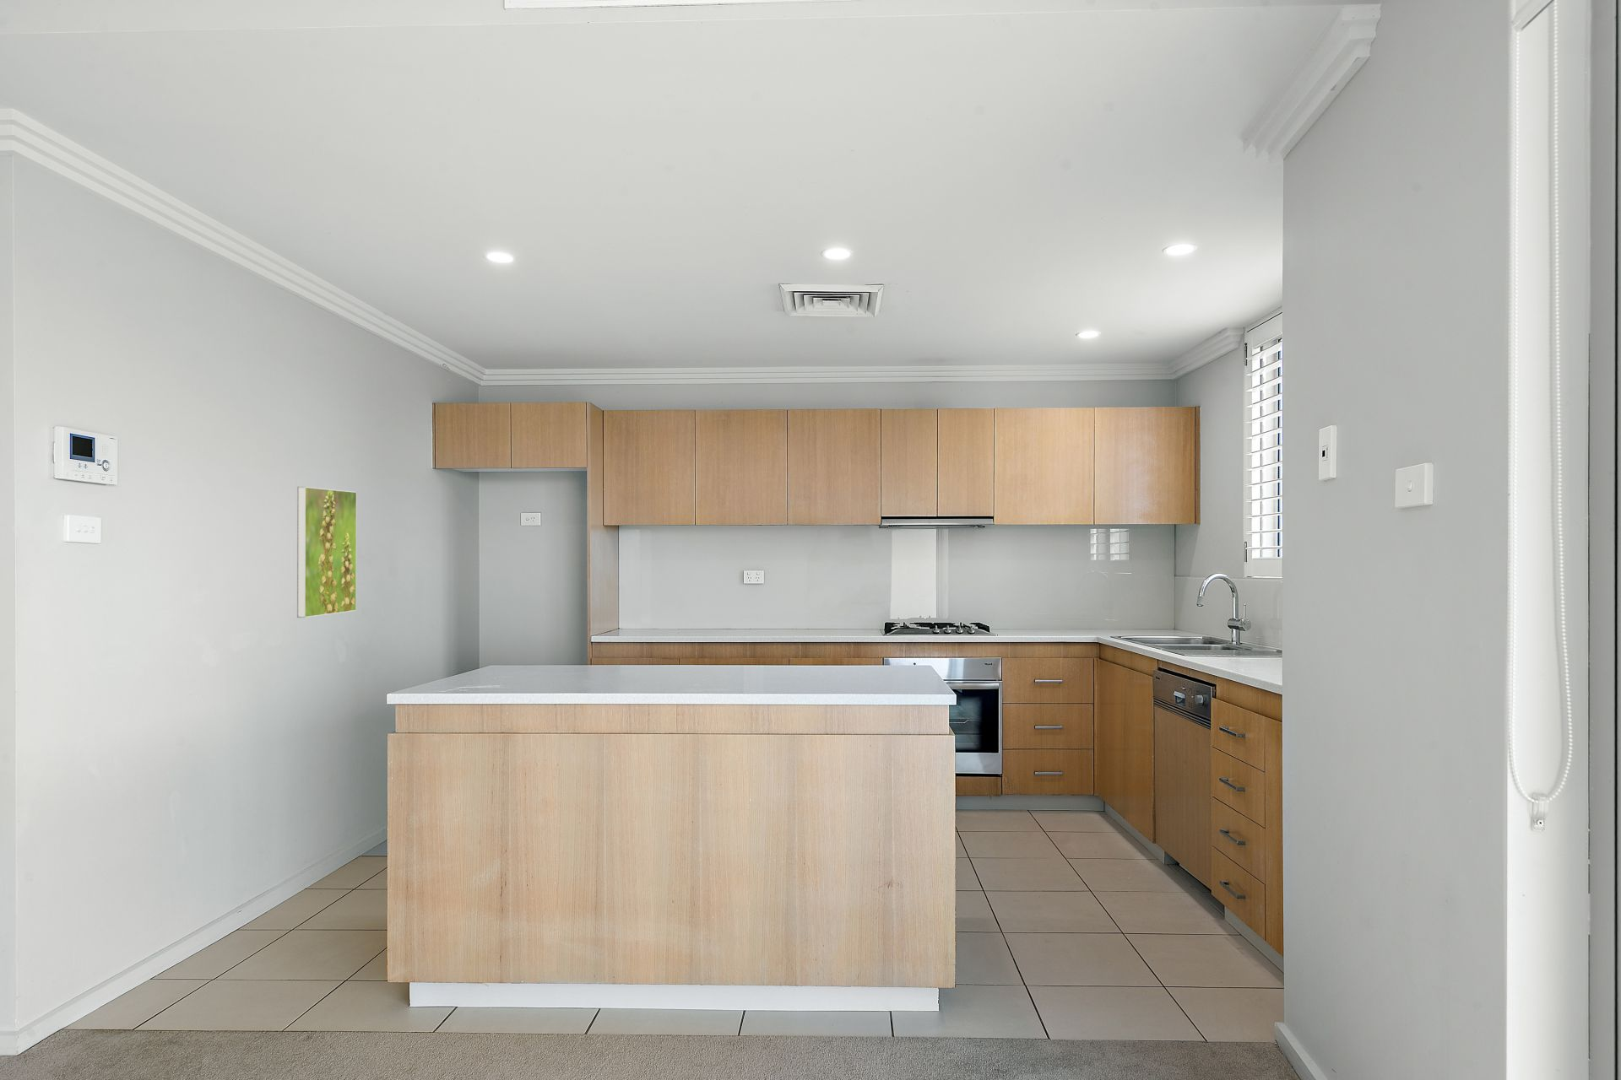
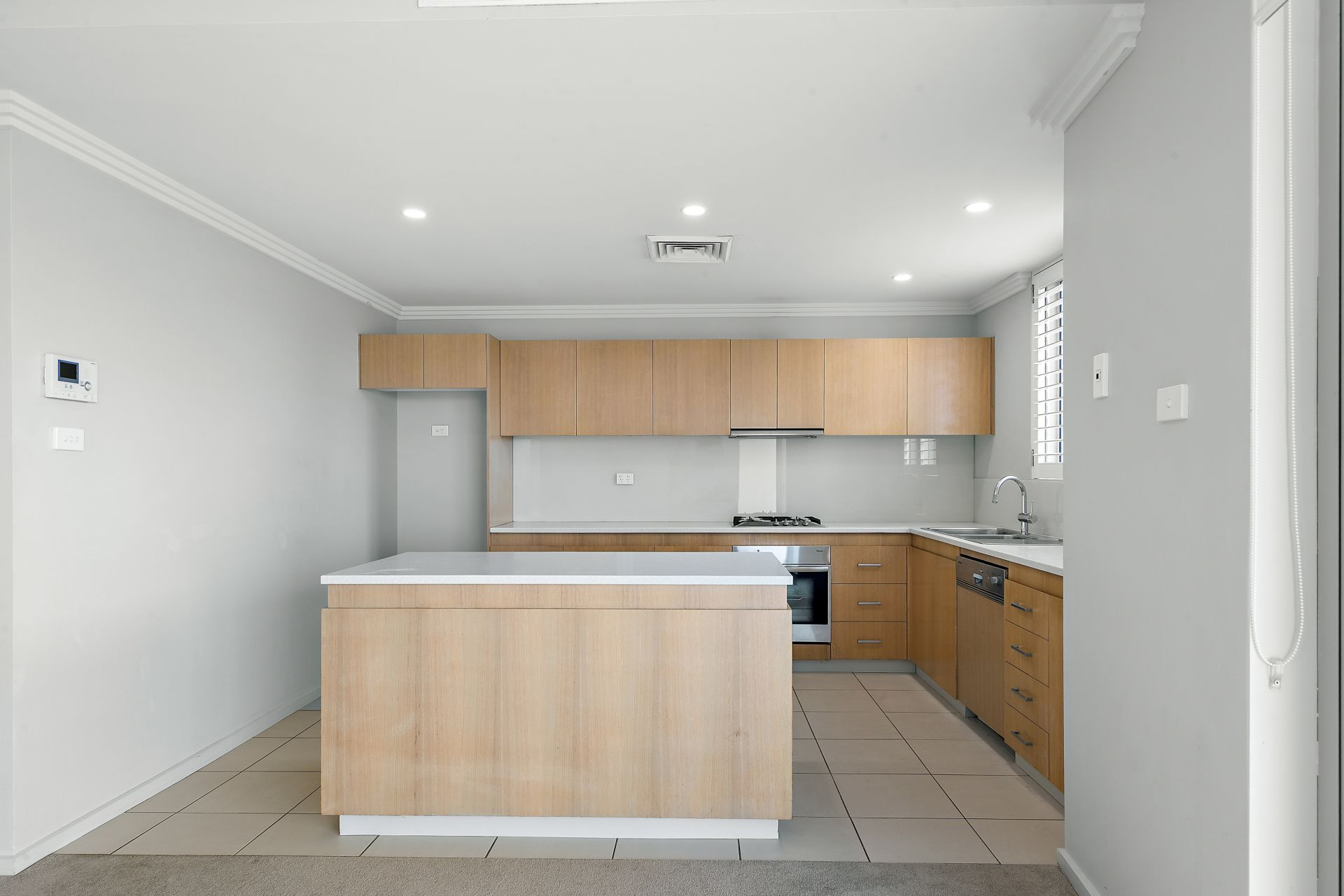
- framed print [297,486,358,618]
